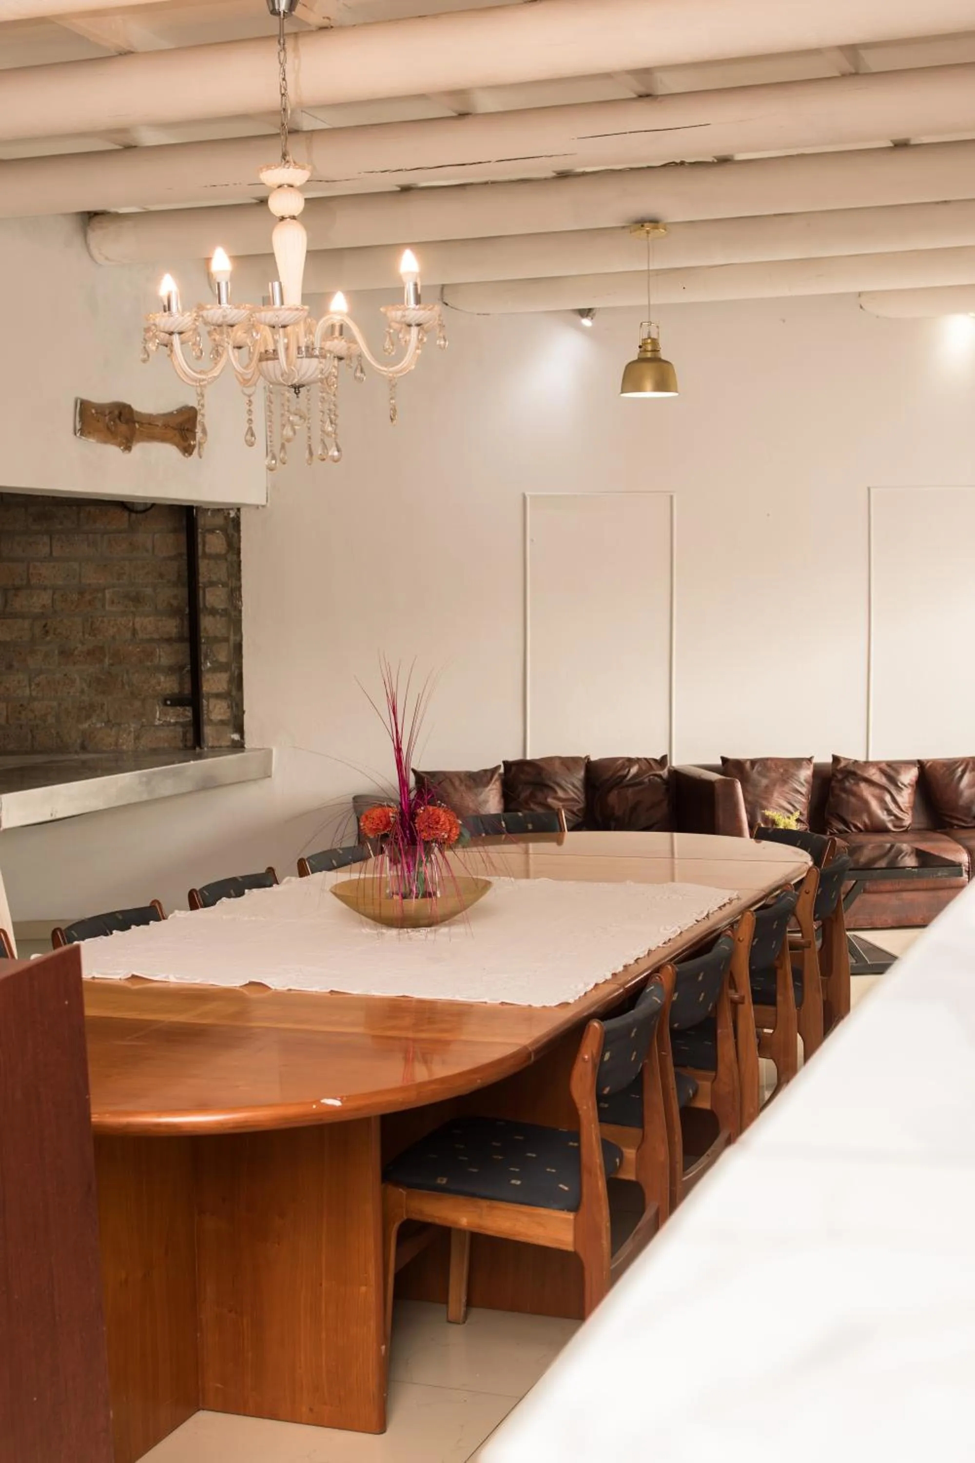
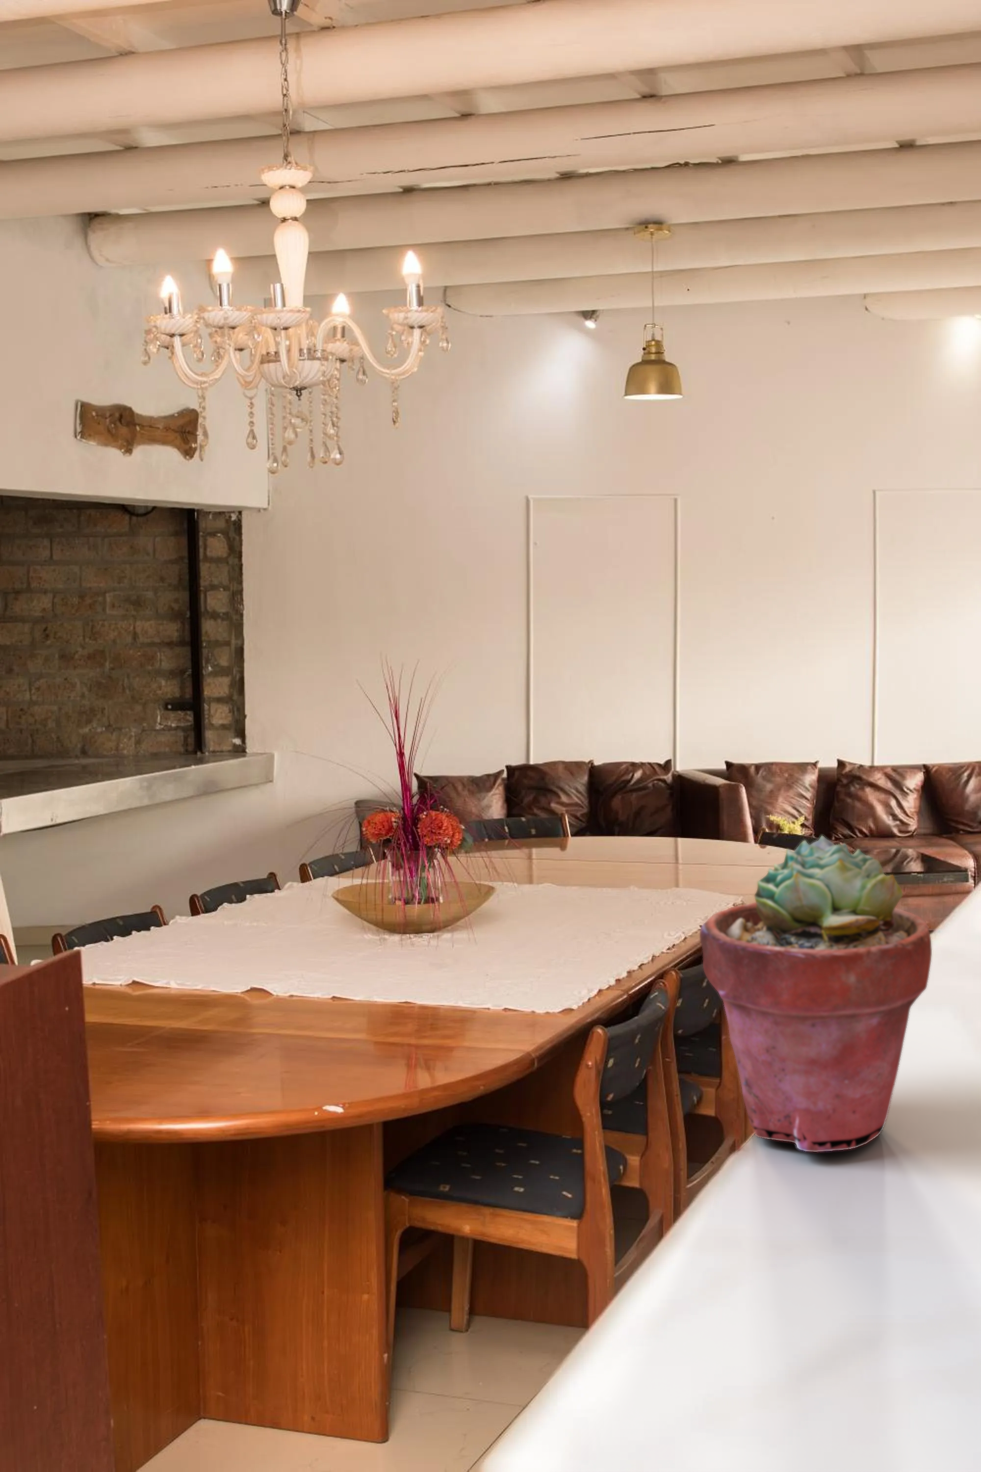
+ potted succulent [699,835,933,1152]
